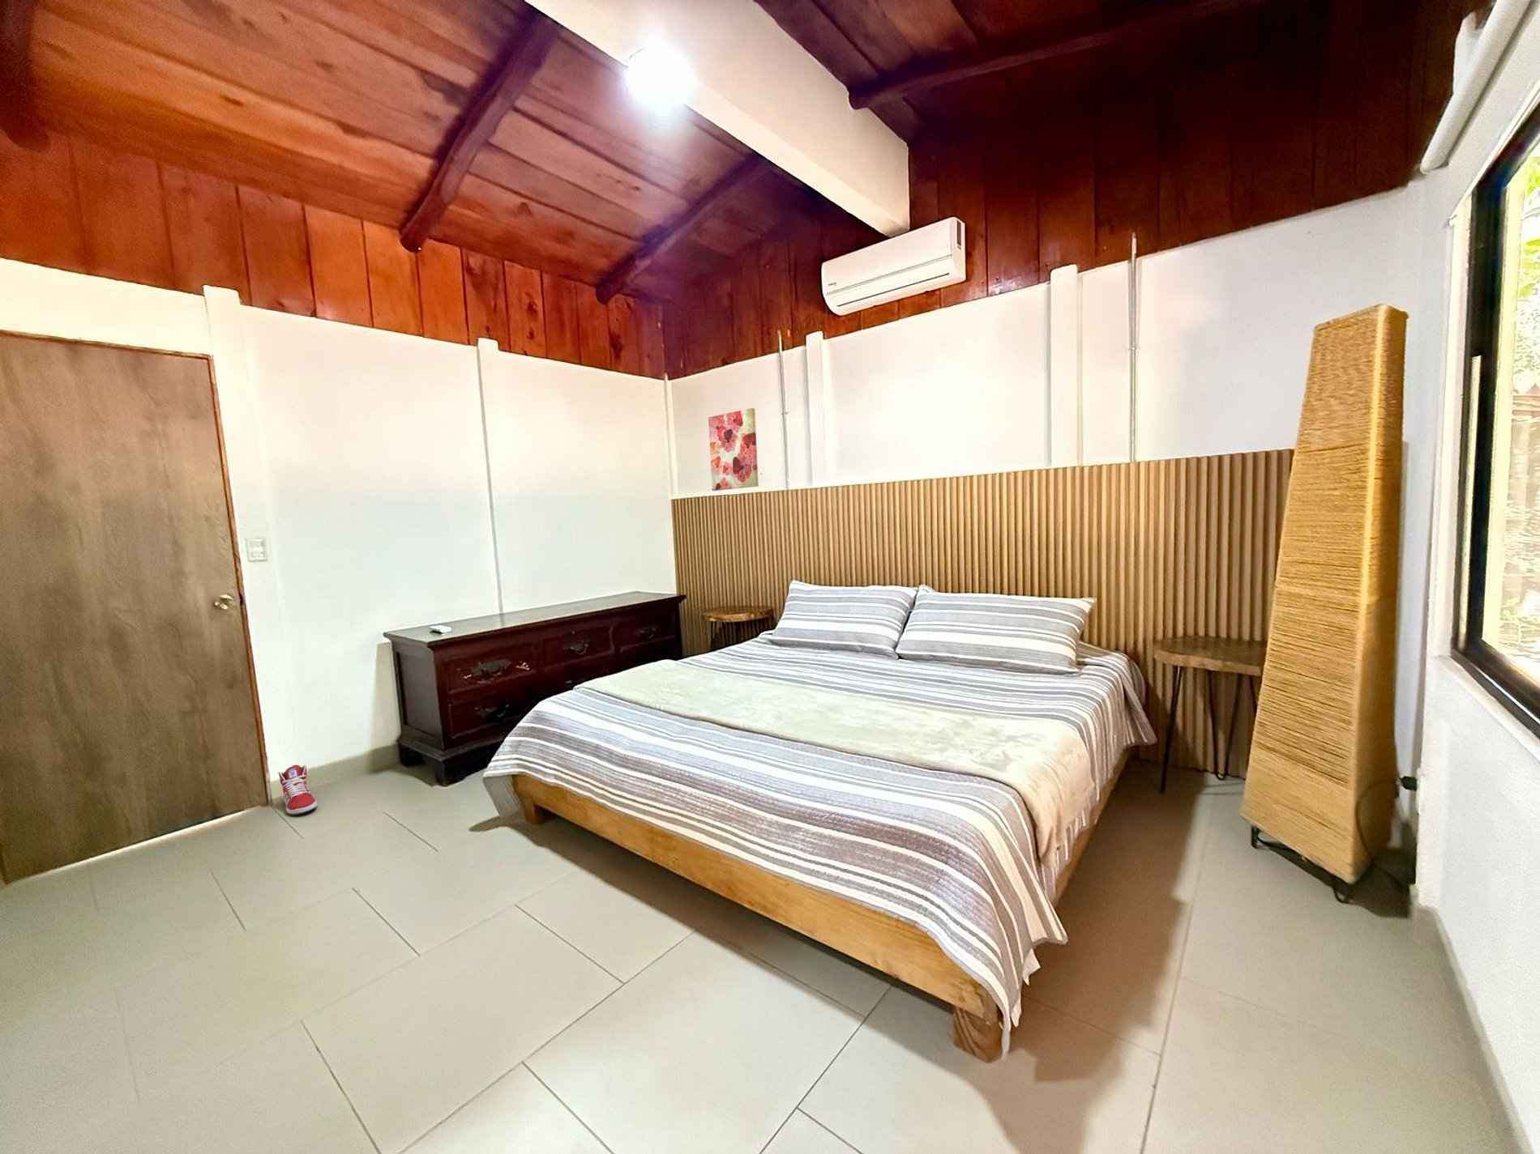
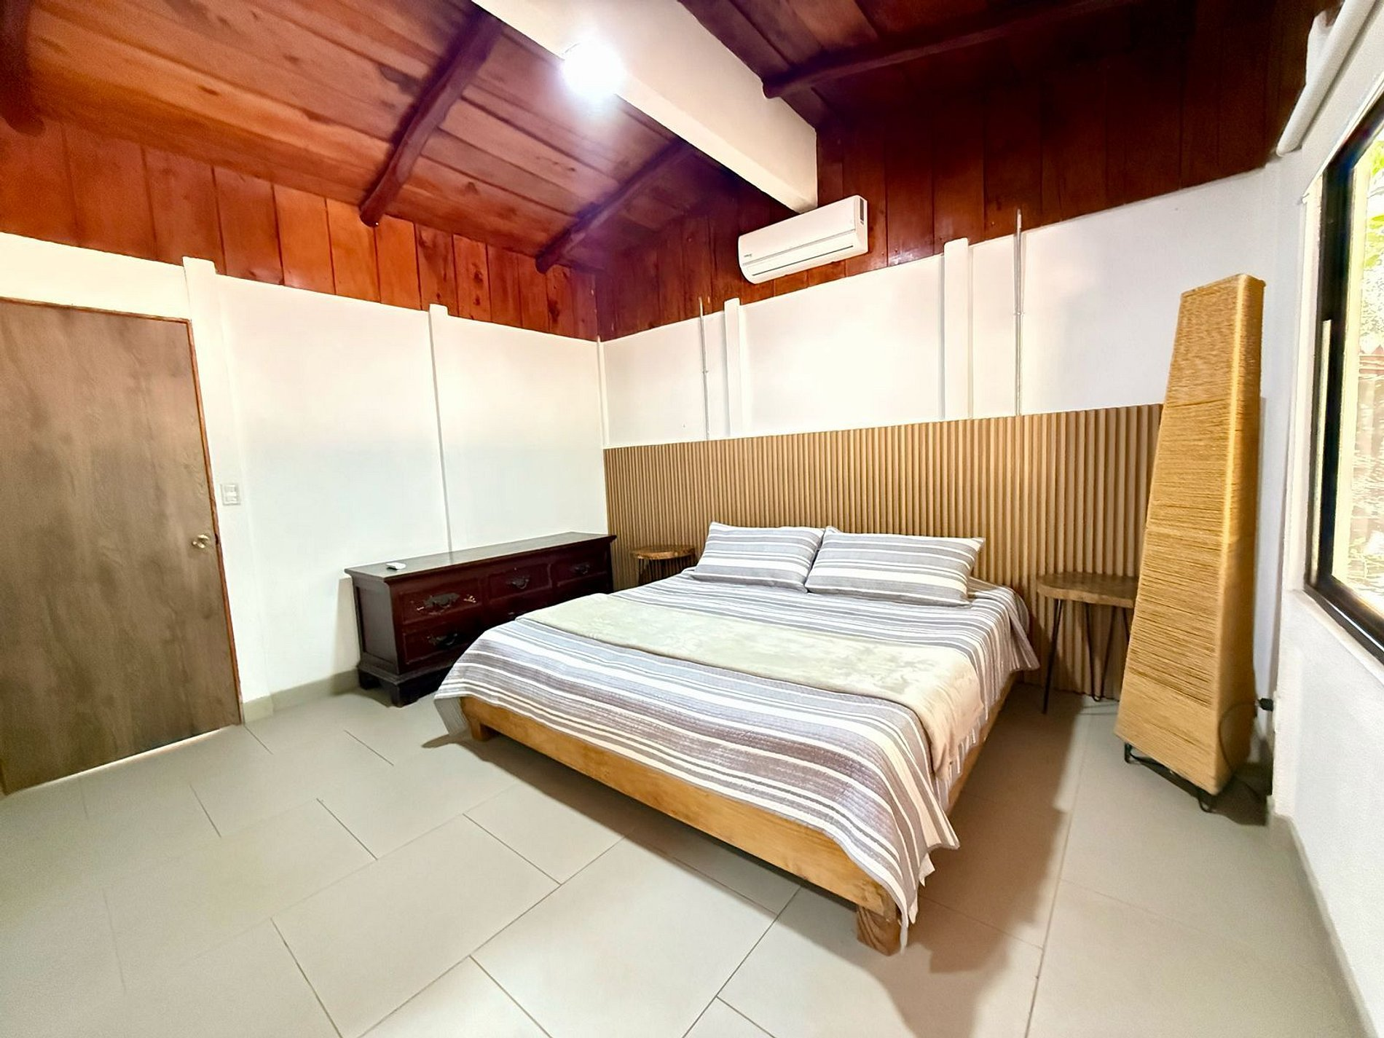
- wall art [708,407,759,492]
- sneaker [278,764,319,816]
